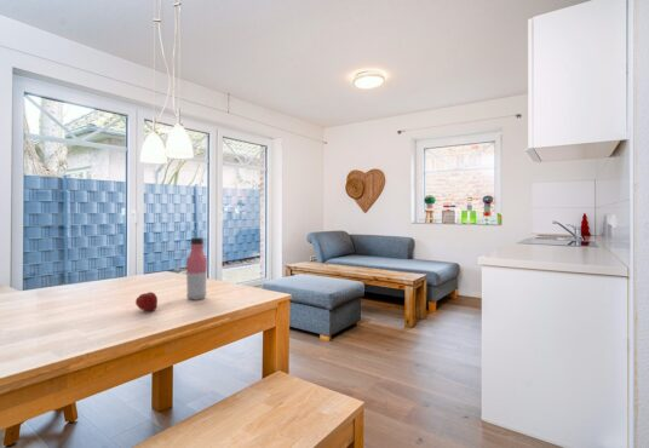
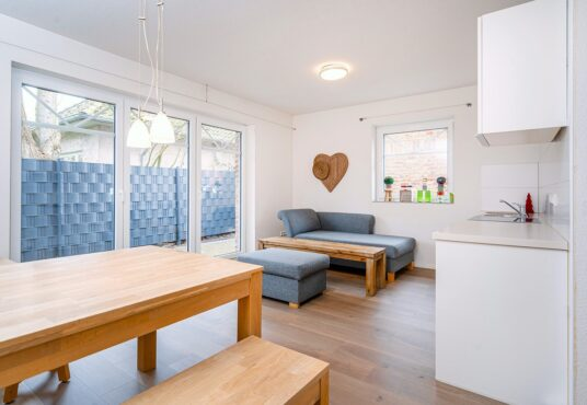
- fruit [134,291,159,314]
- water bottle [185,236,208,300]
